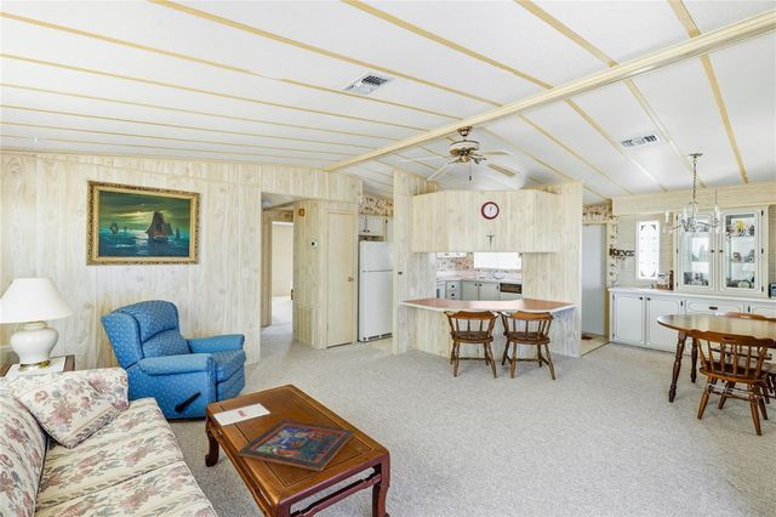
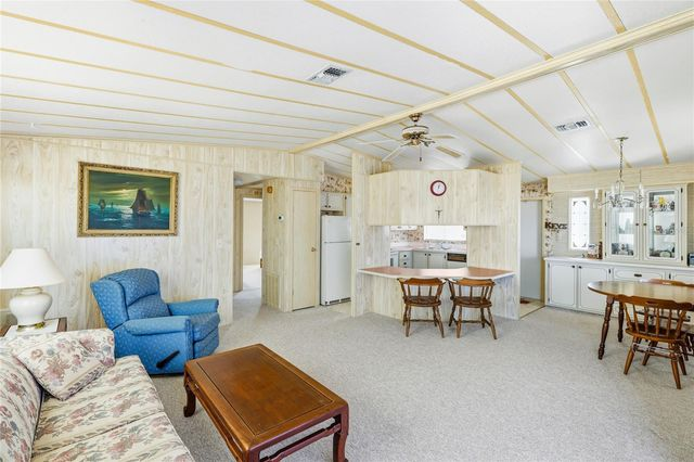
- religious icon [236,419,356,473]
- magazine [212,403,272,427]
